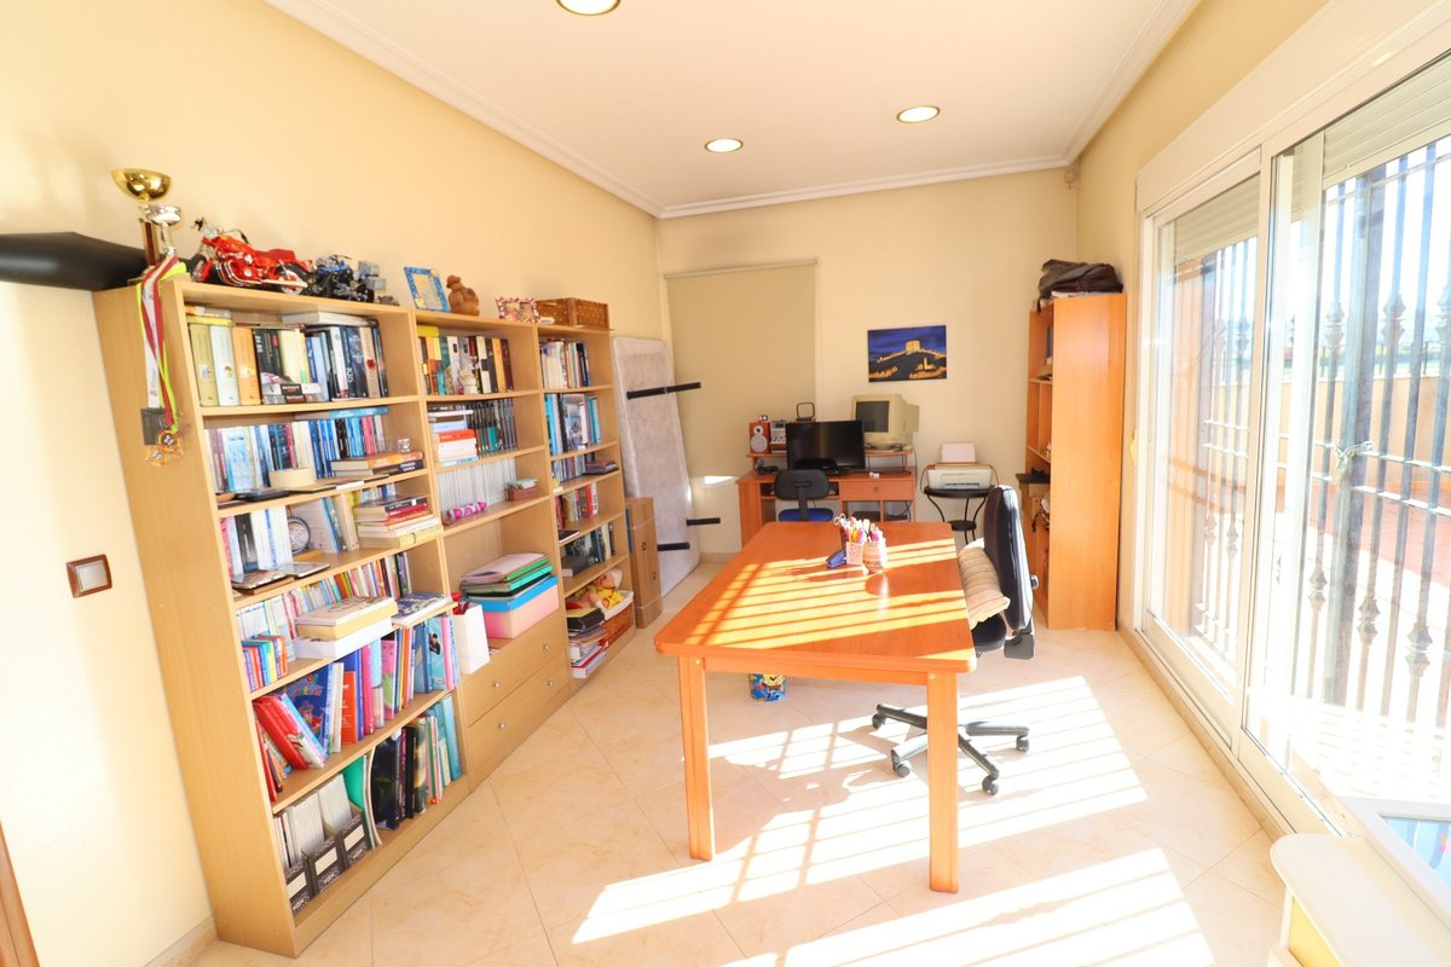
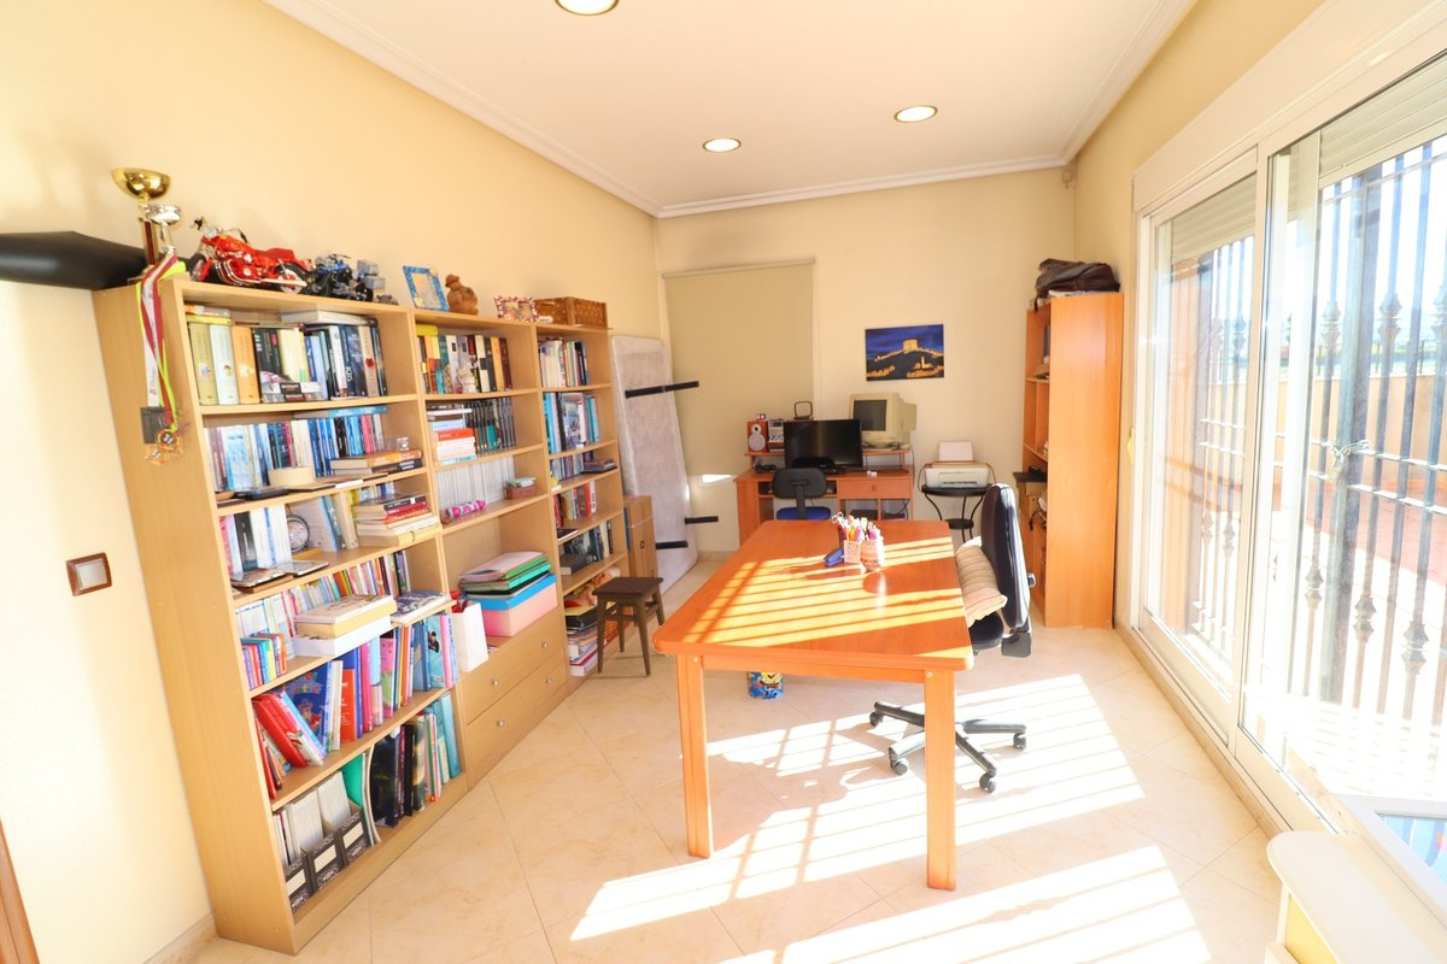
+ stool [591,576,667,677]
